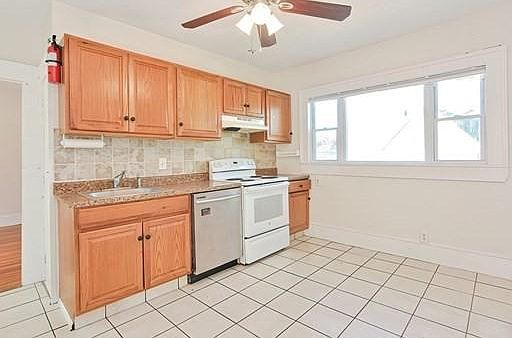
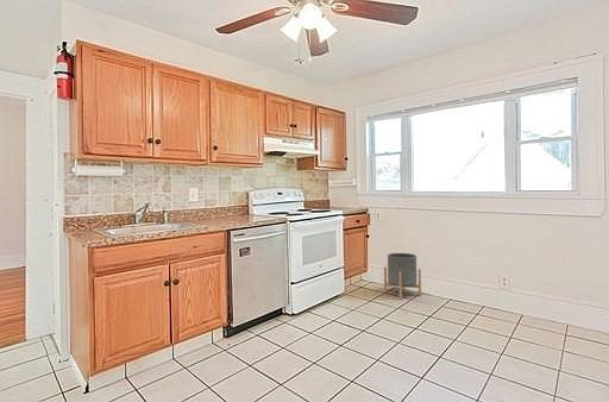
+ planter [383,252,422,300]
